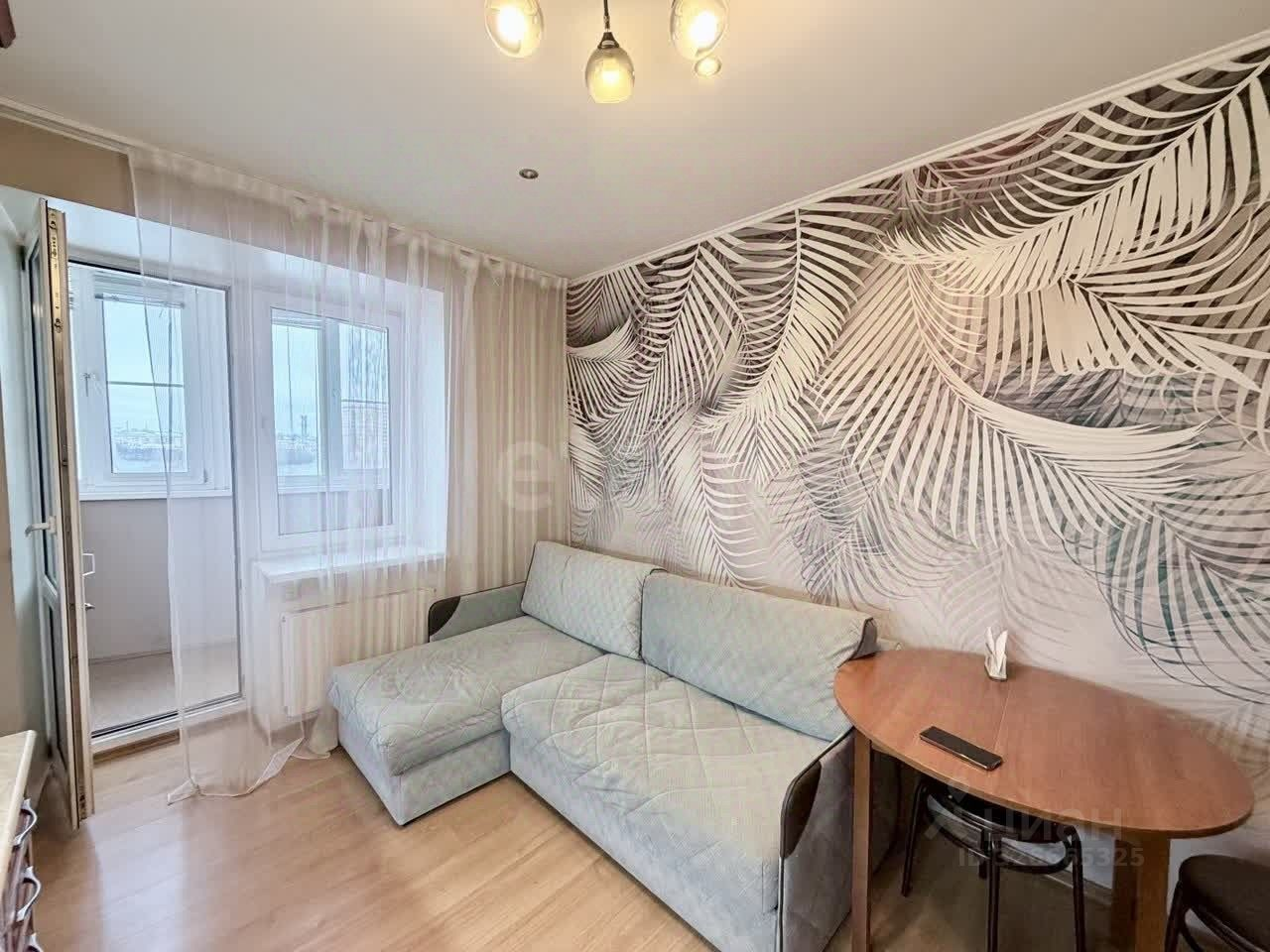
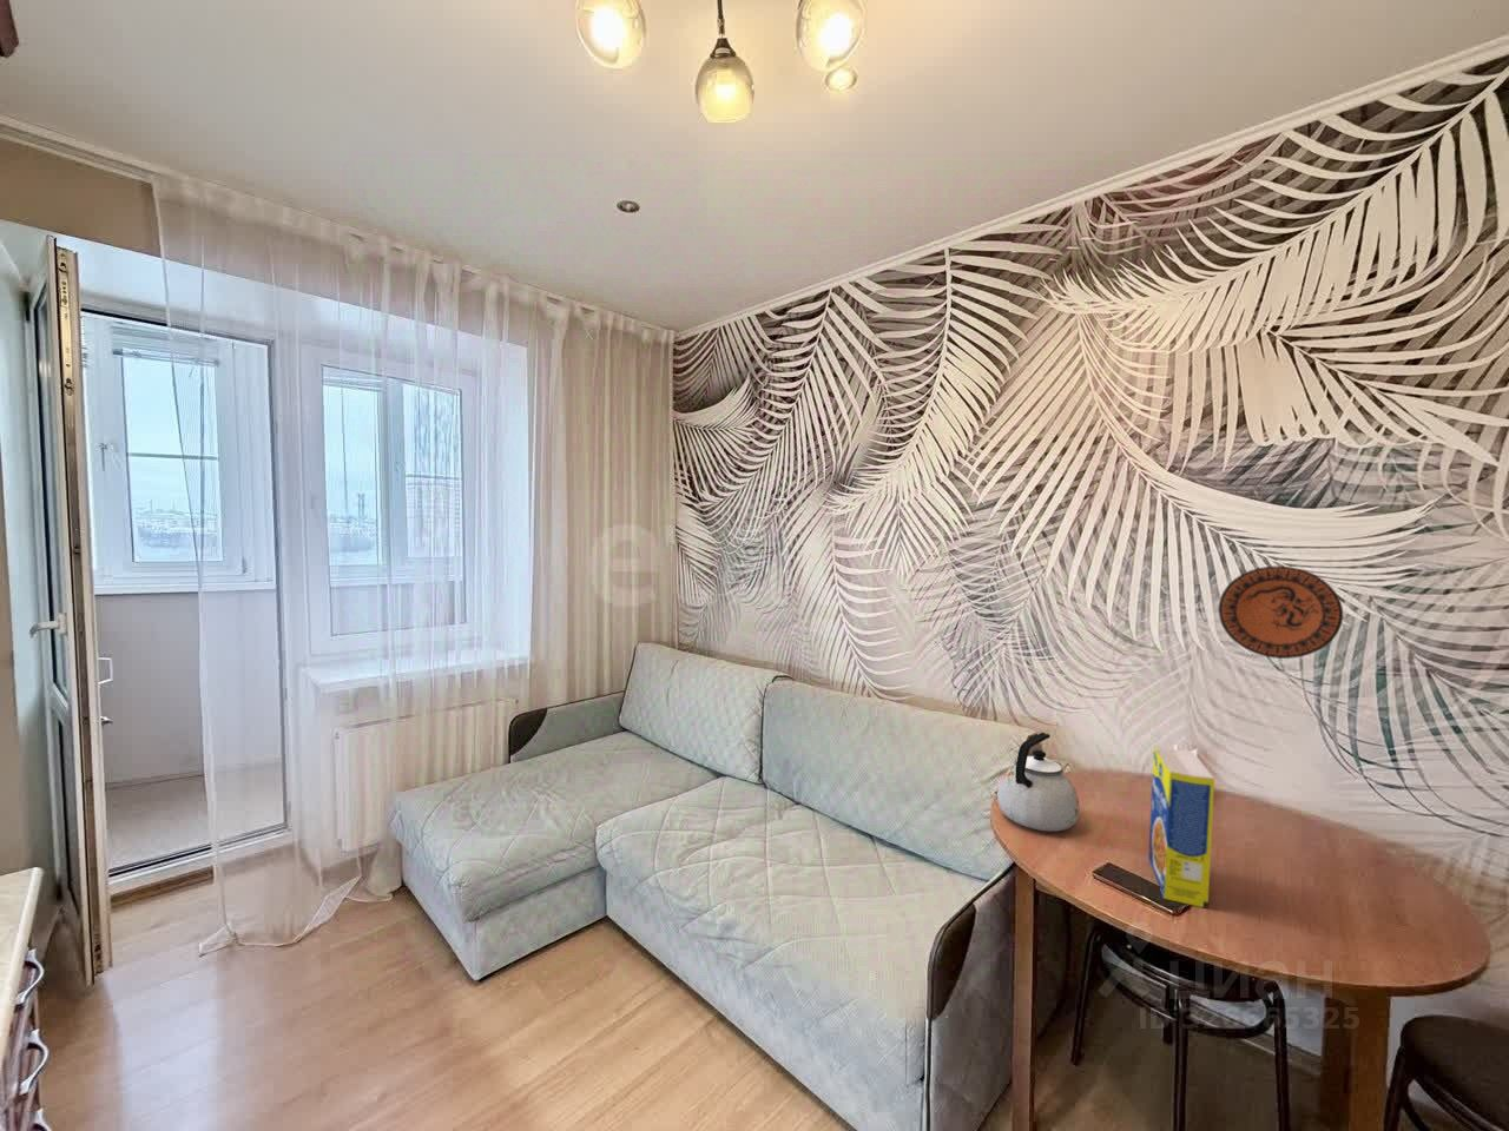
+ decorative plate [1217,566,1344,659]
+ kettle [996,732,1080,833]
+ legume [1147,745,1216,910]
